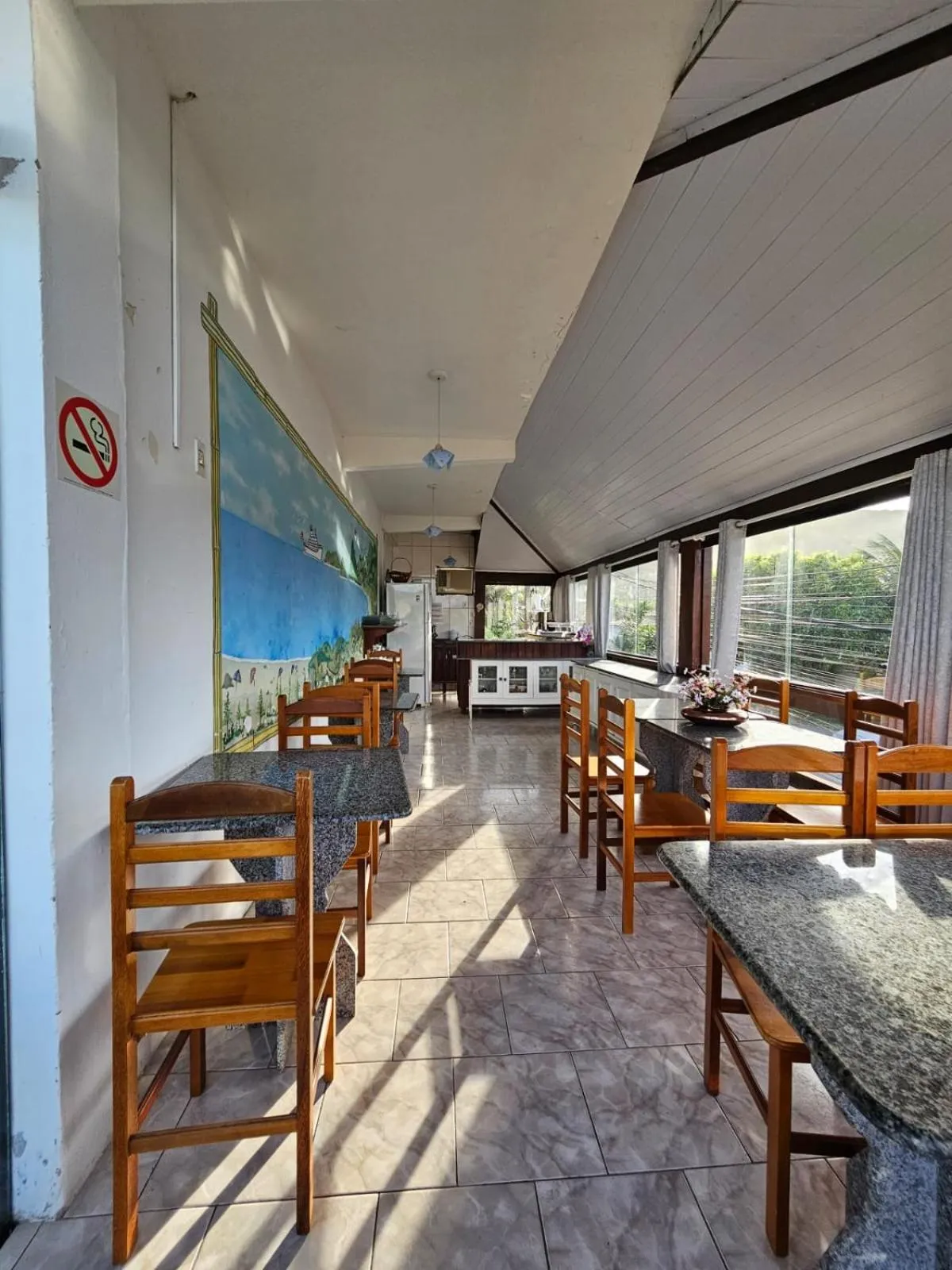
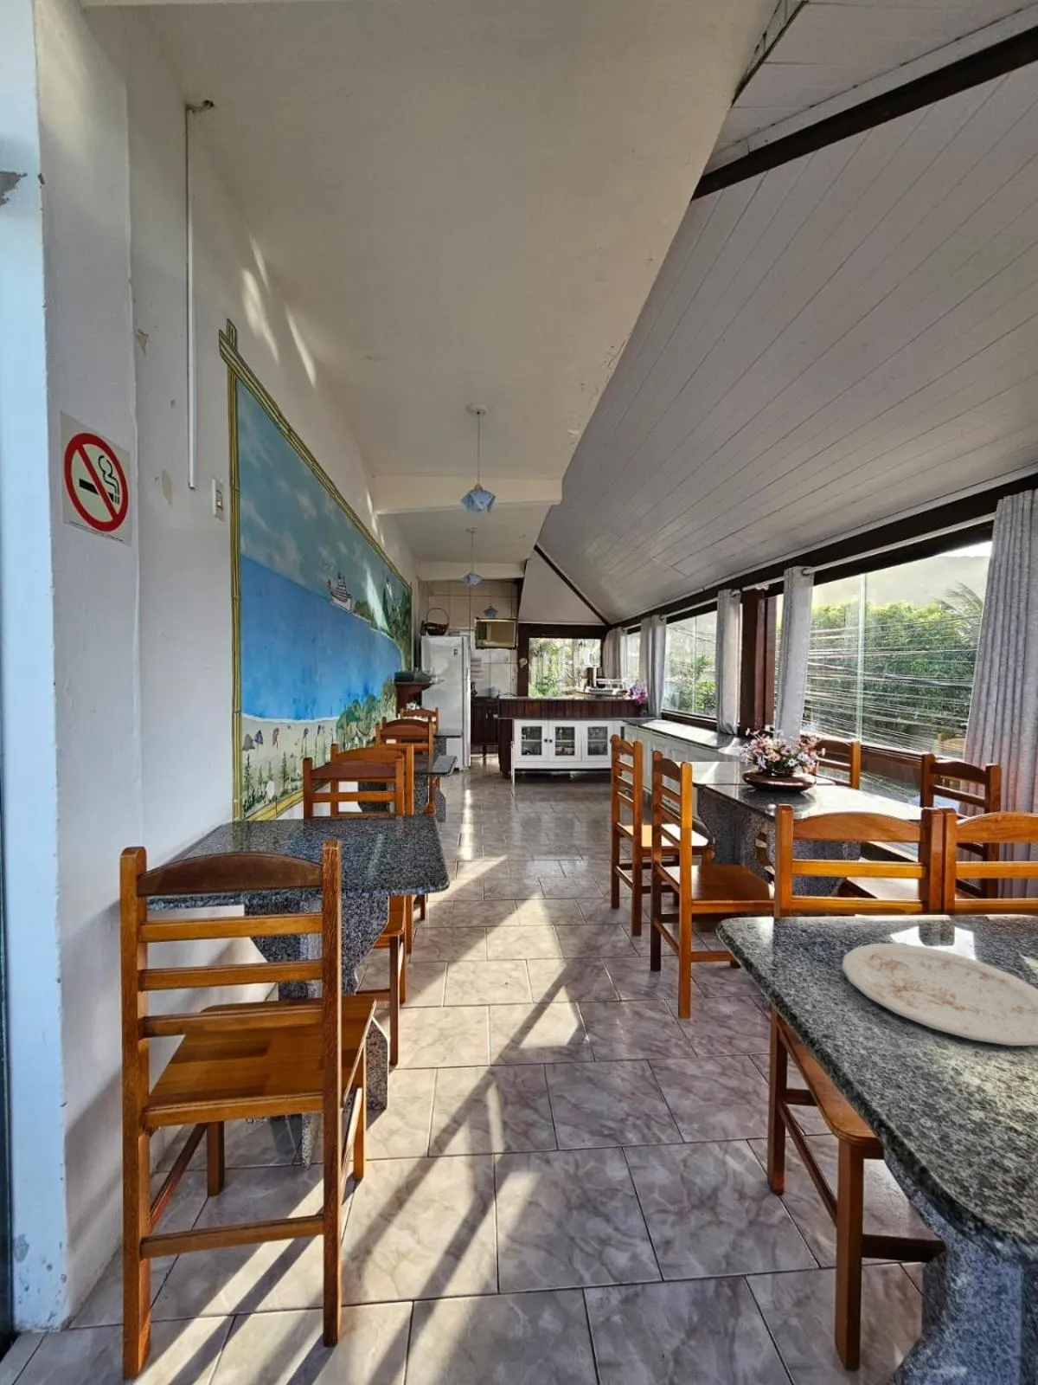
+ plate [841,942,1038,1047]
